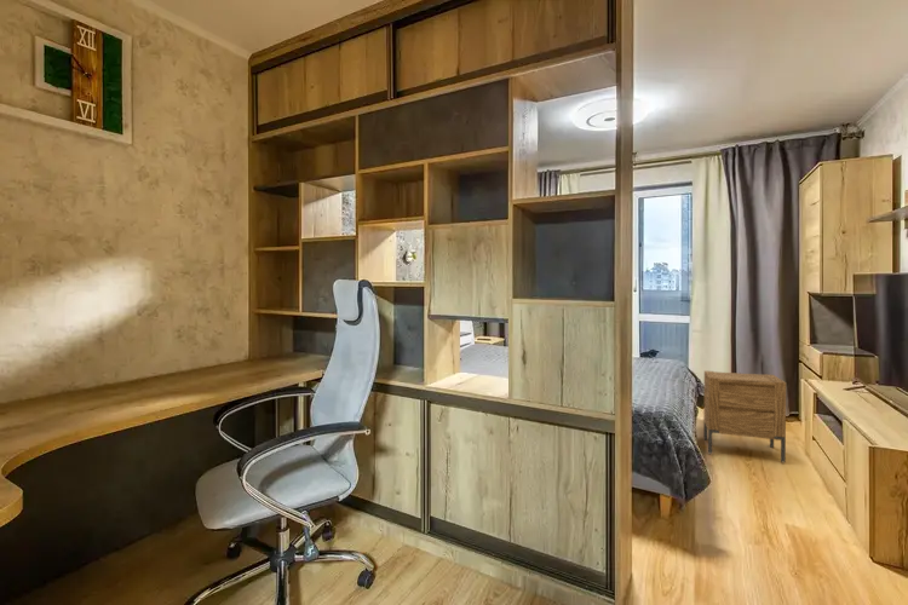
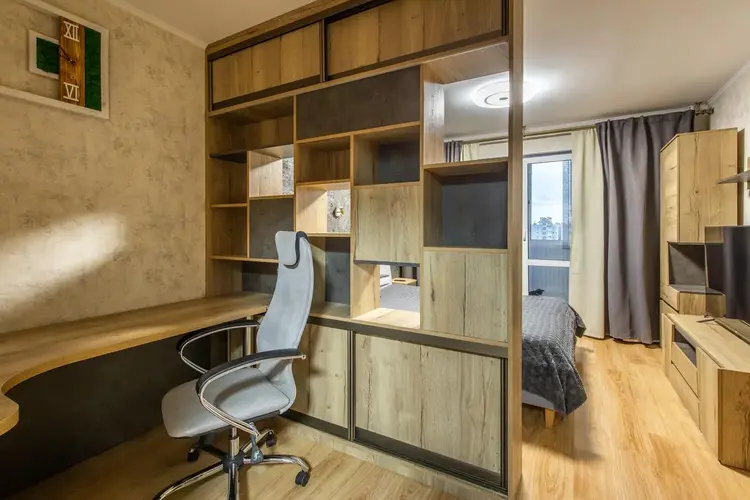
- nightstand [702,369,787,463]
